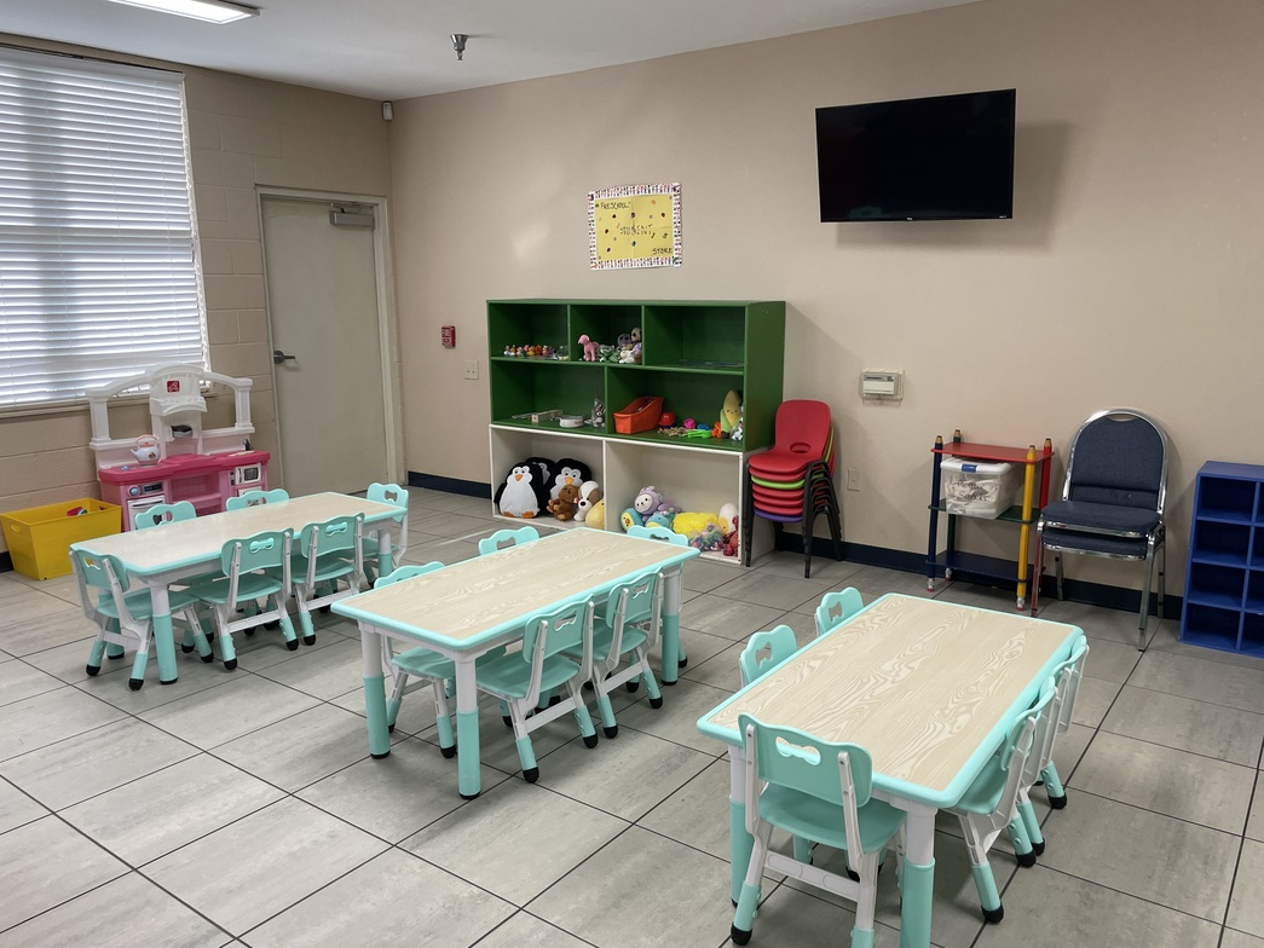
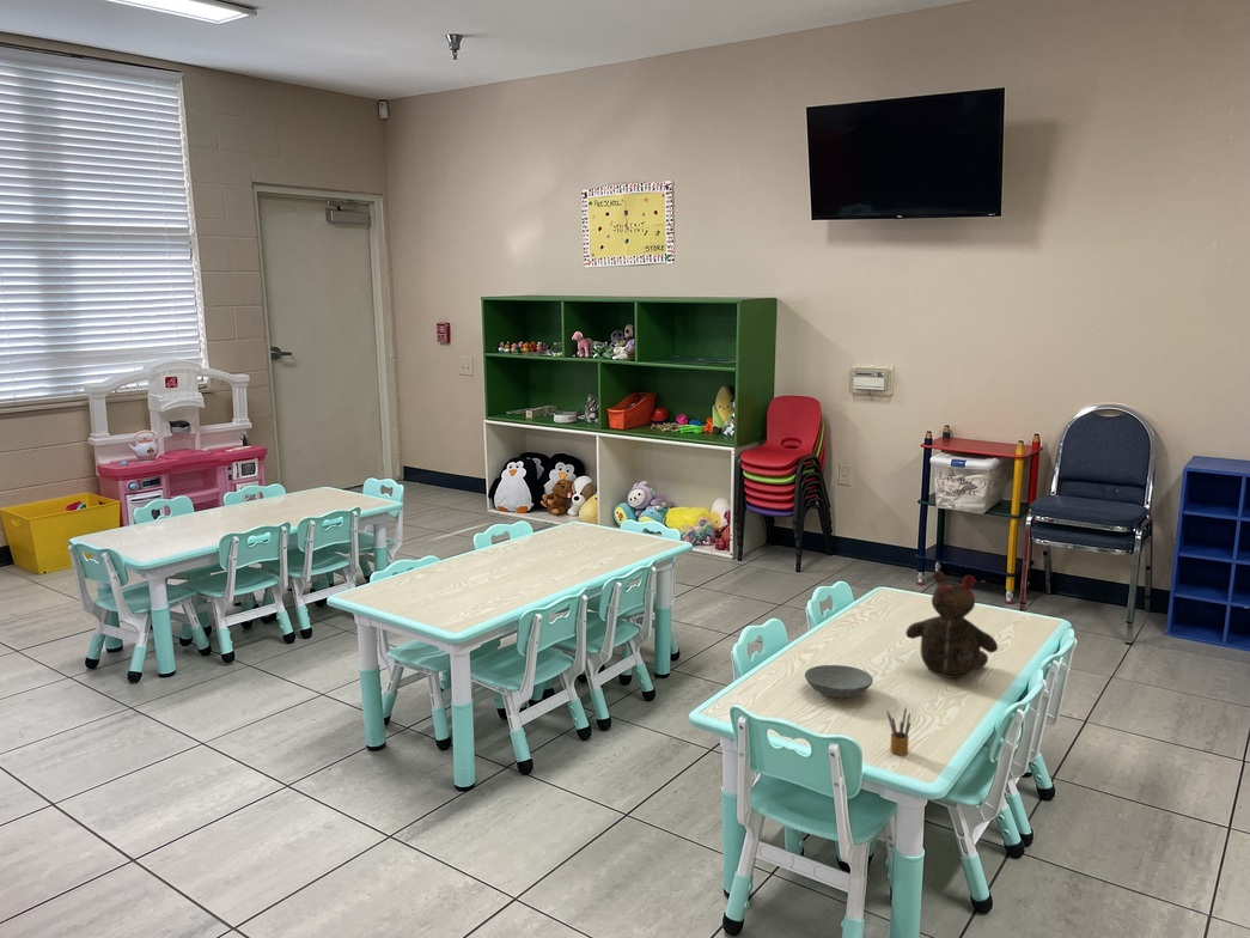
+ bowl [804,664,874,699]
+ pencil box [886,706,911,756]
+ teddy bear [904,570,999,680]
